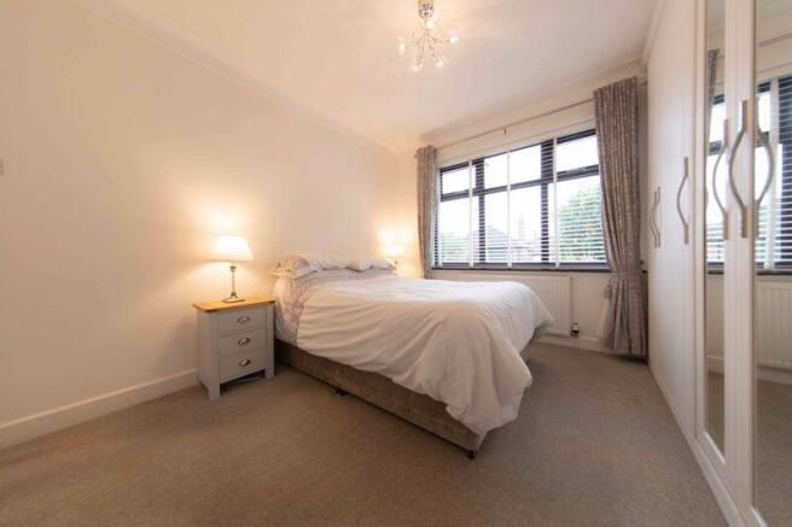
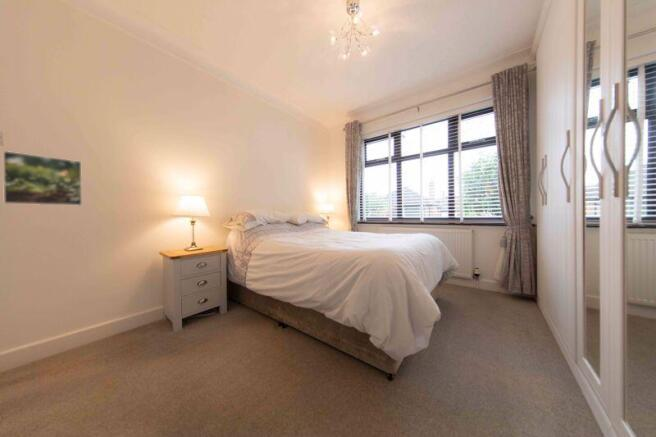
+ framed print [2,150,83,207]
